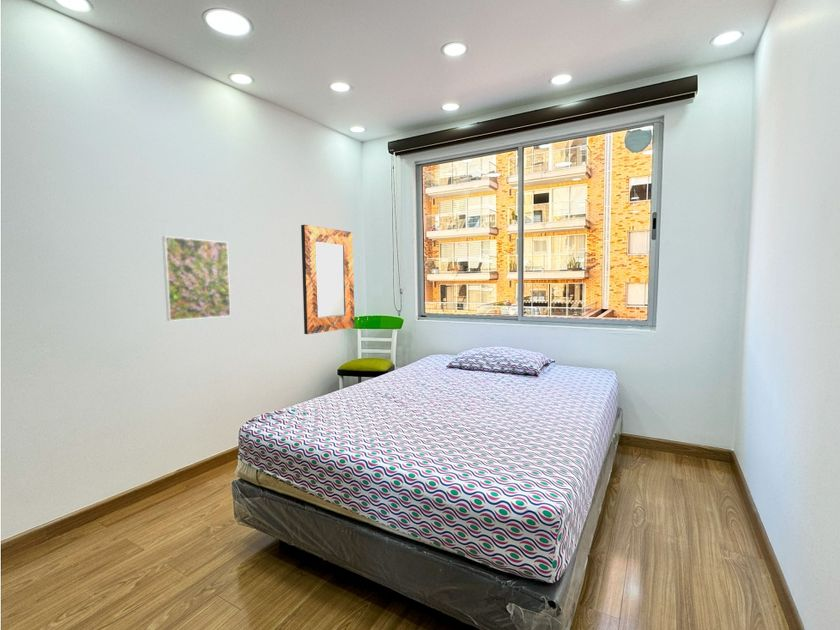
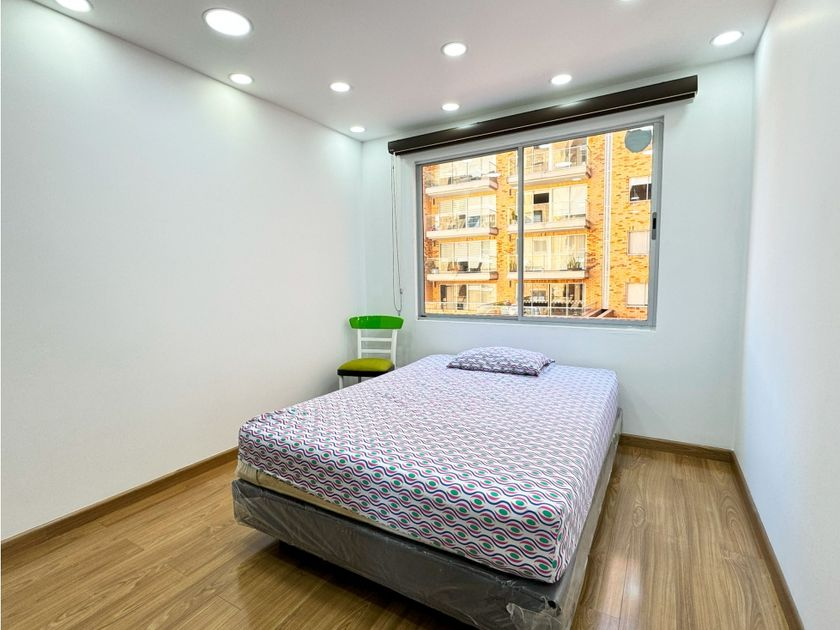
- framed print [161,235,232,322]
- home mirror [300,224,355,335]
